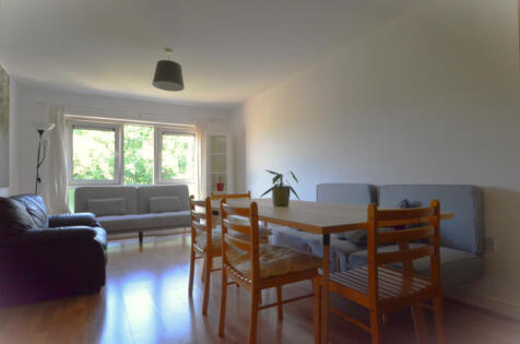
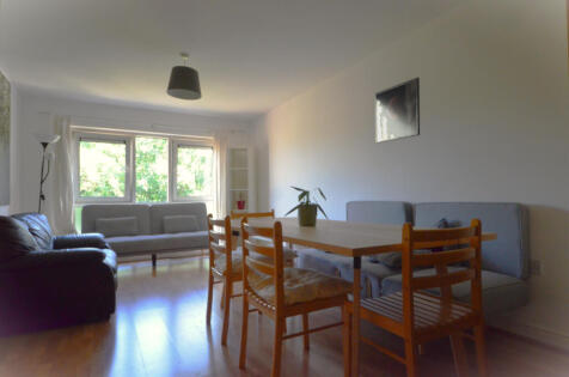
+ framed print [374,77,421,145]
